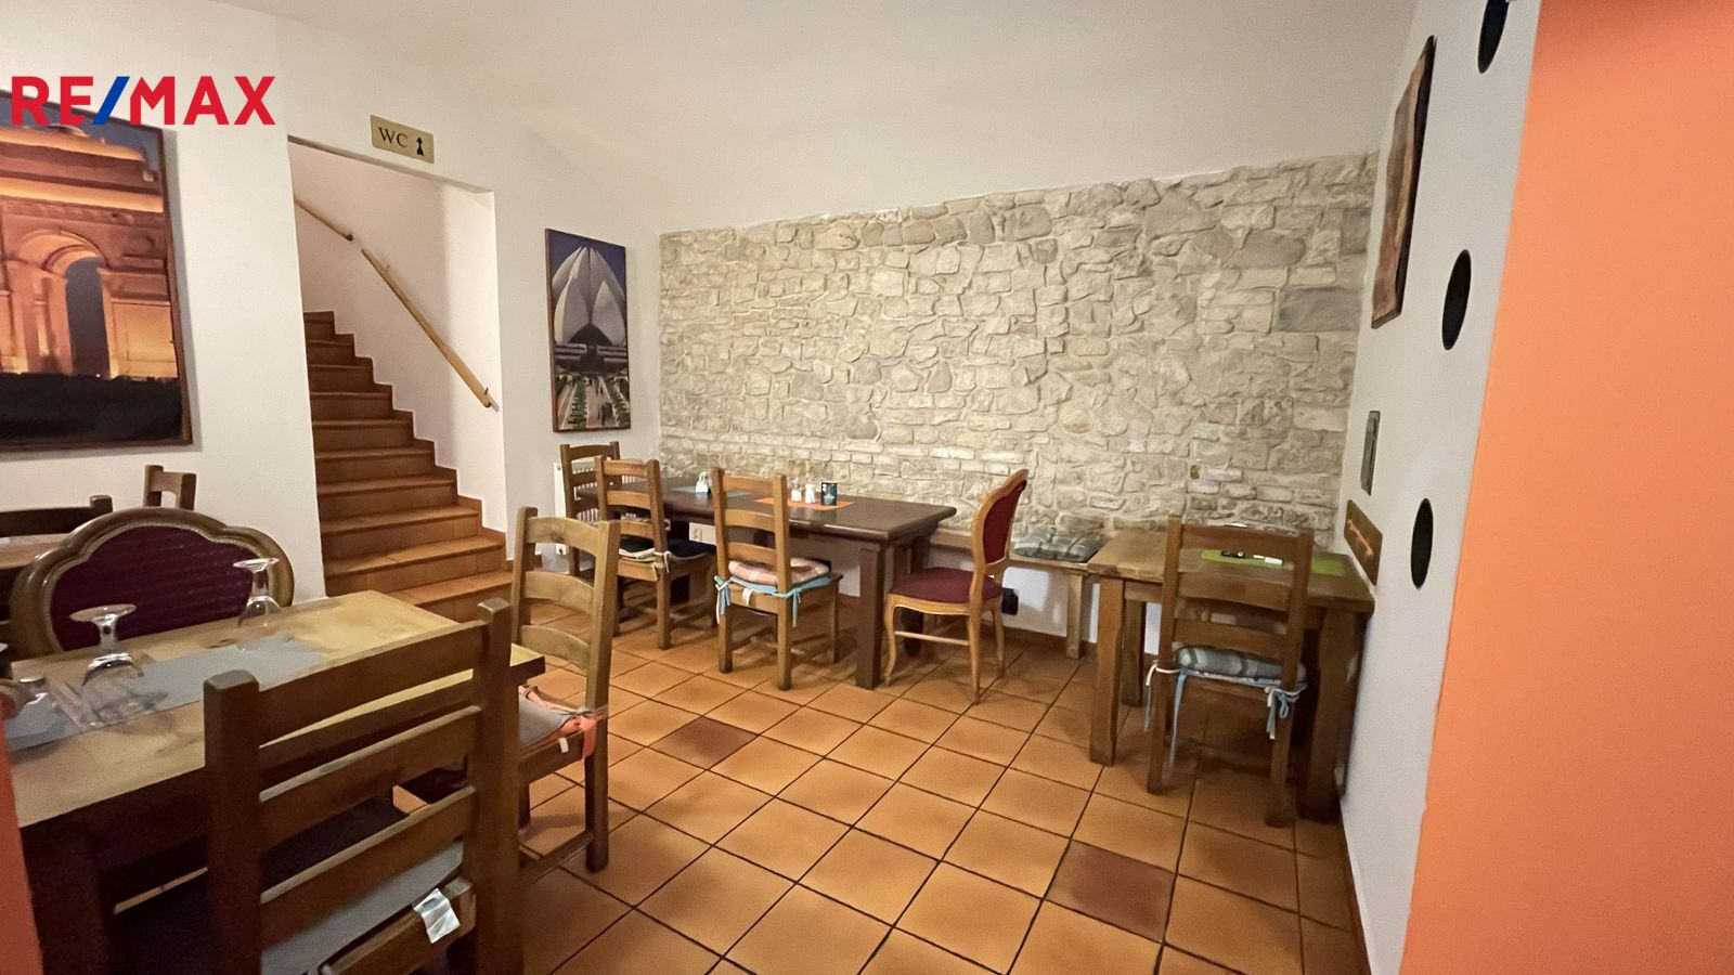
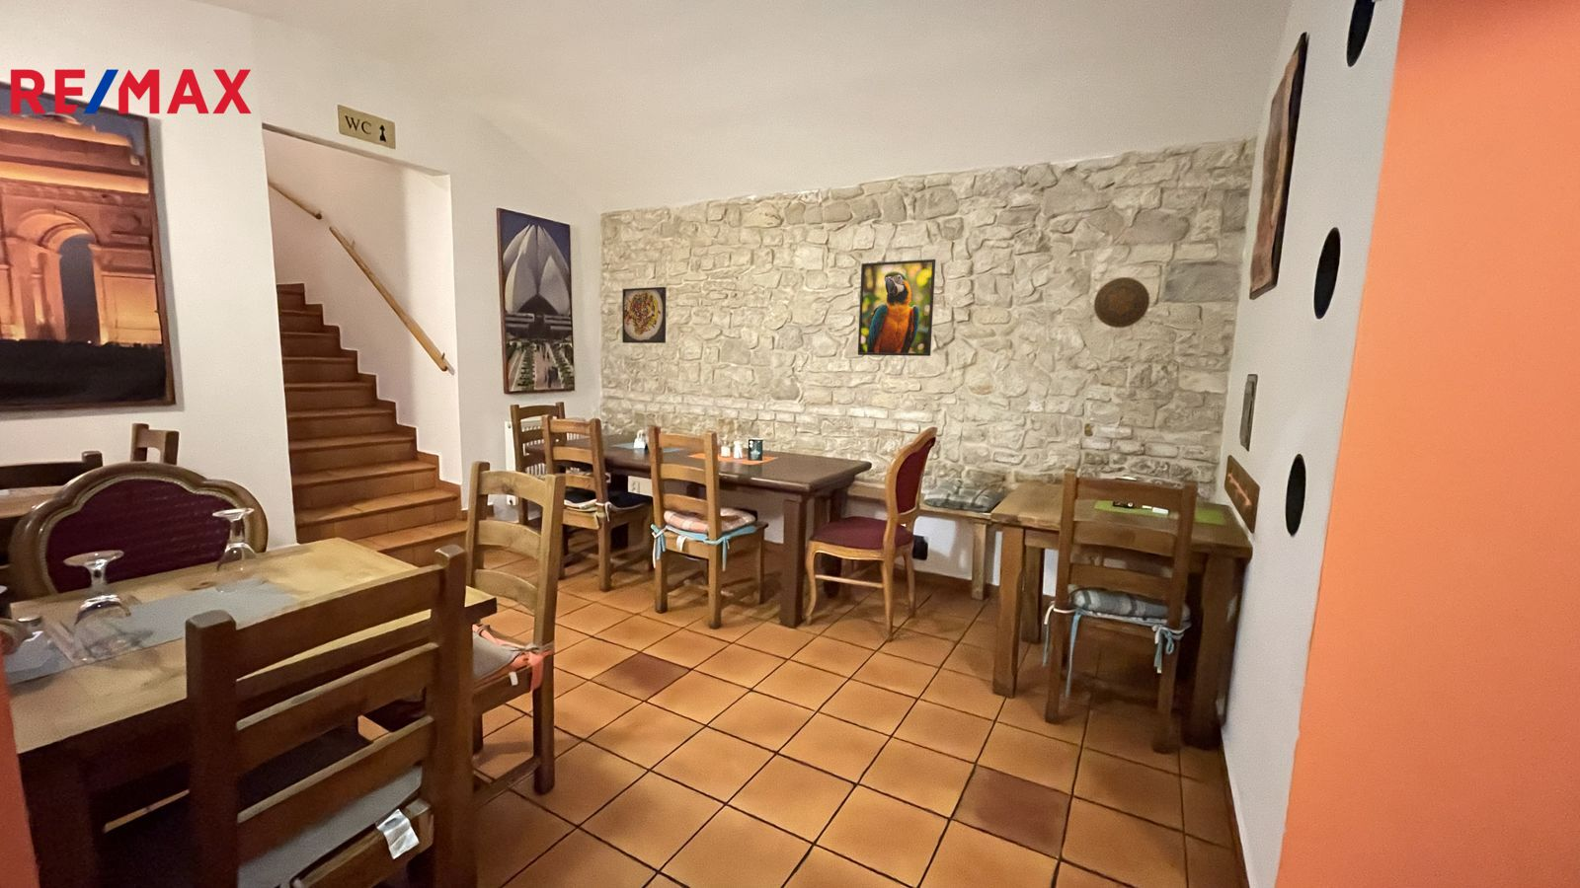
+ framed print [857,258,936,357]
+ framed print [621,286,667,345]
+ decorative plate [1093,276,1150,329]
